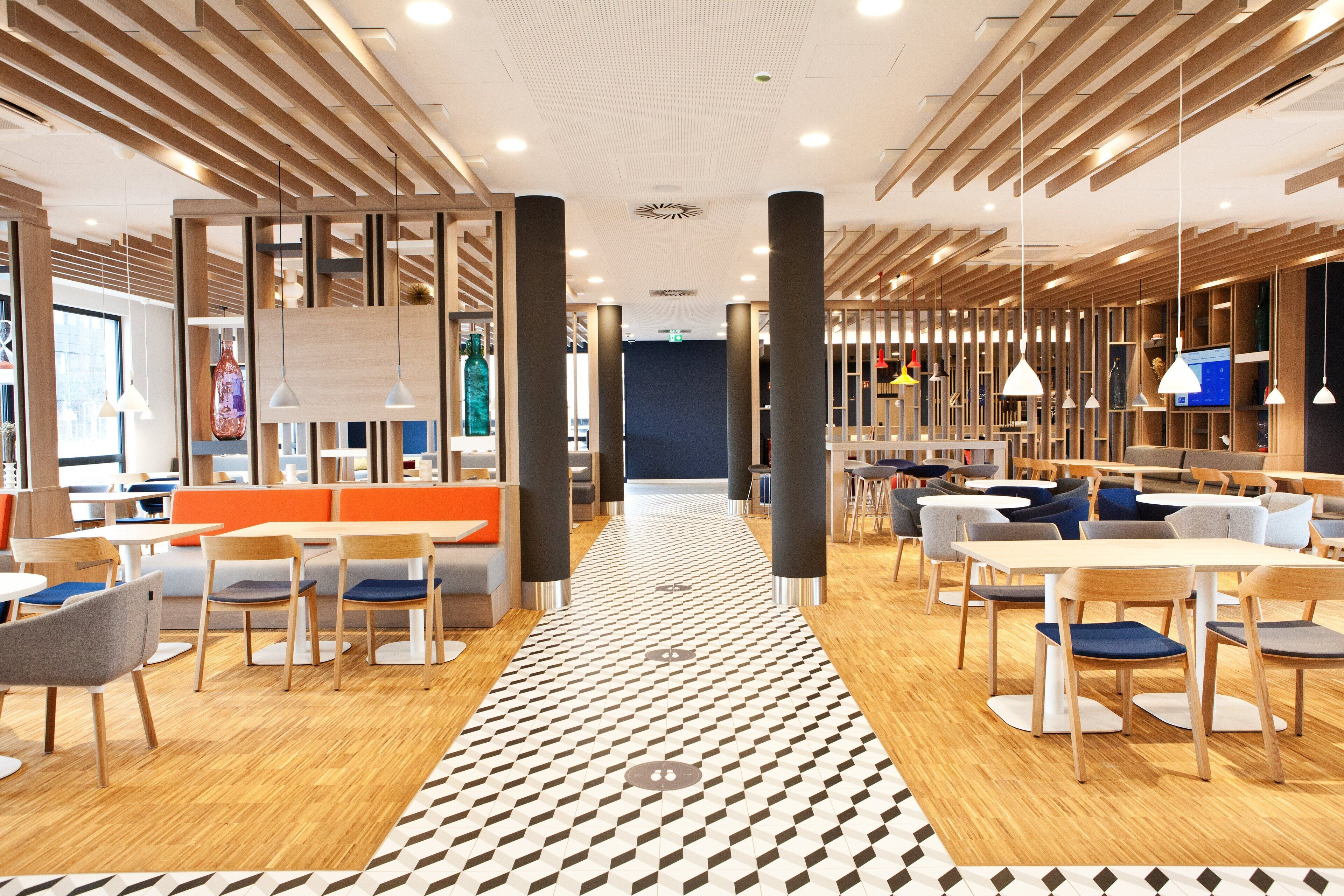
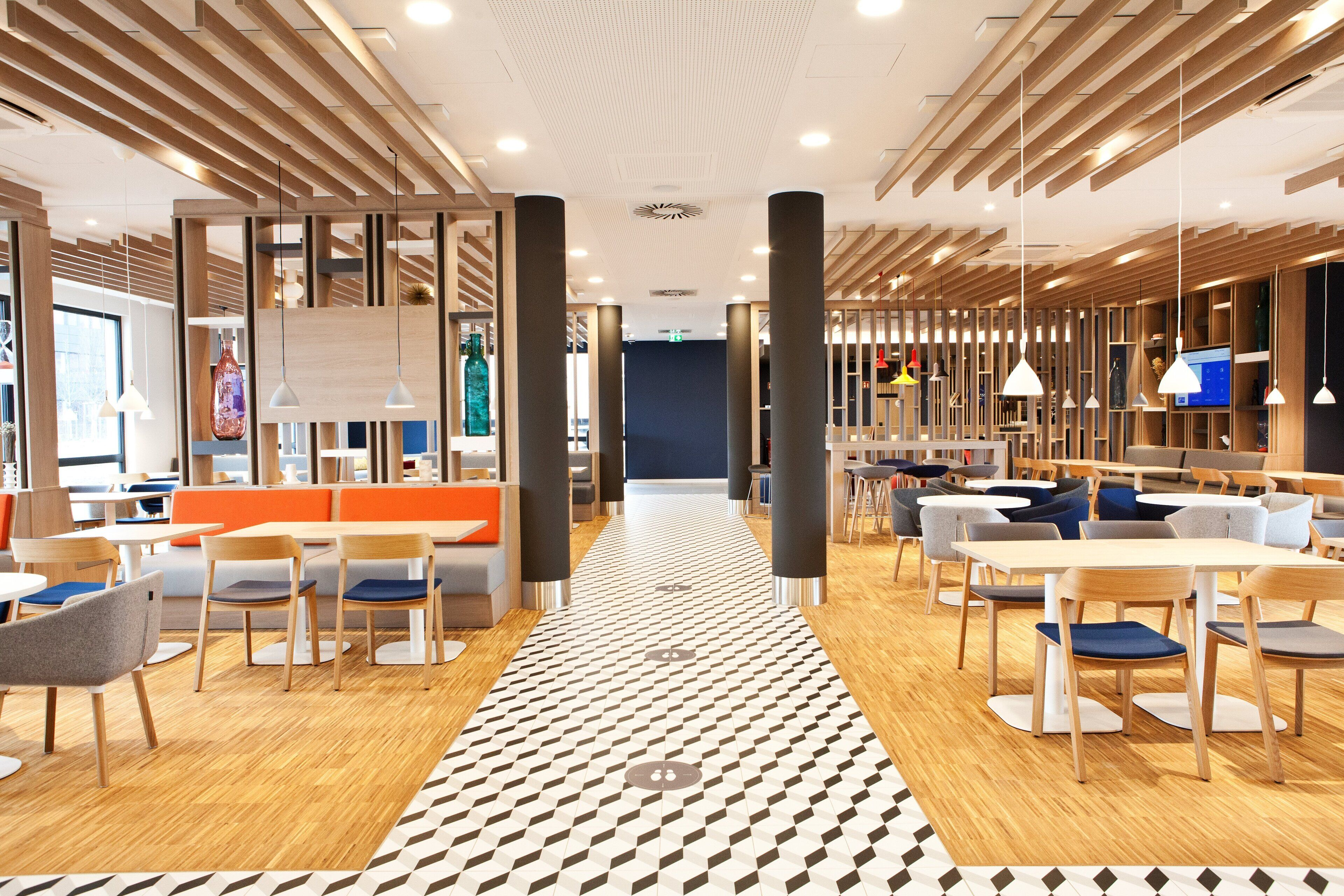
- smoke detector [753,71,771,83]
